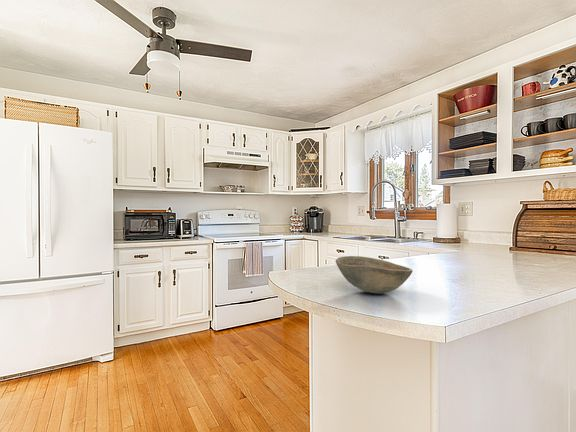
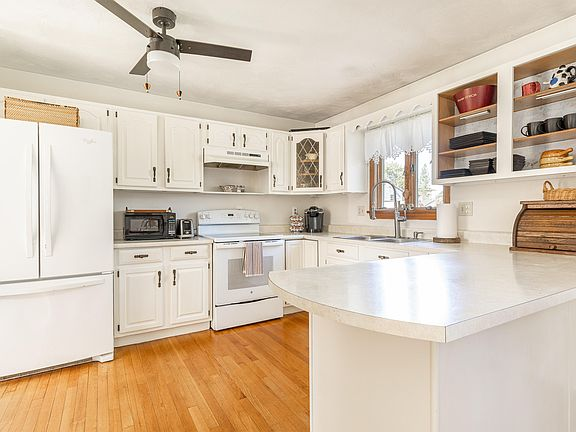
- bowl [335,255,414,295]
